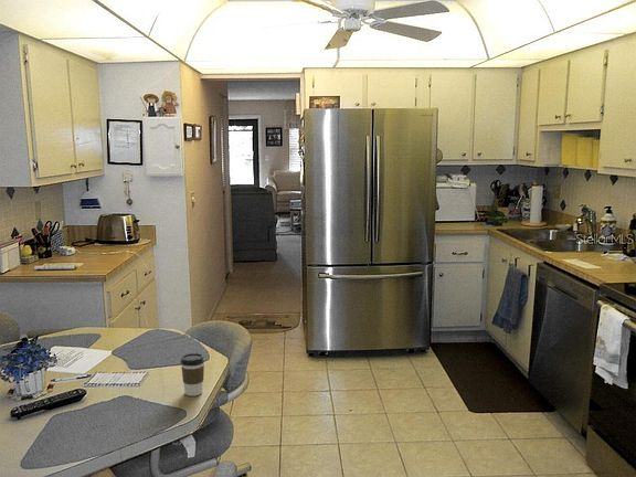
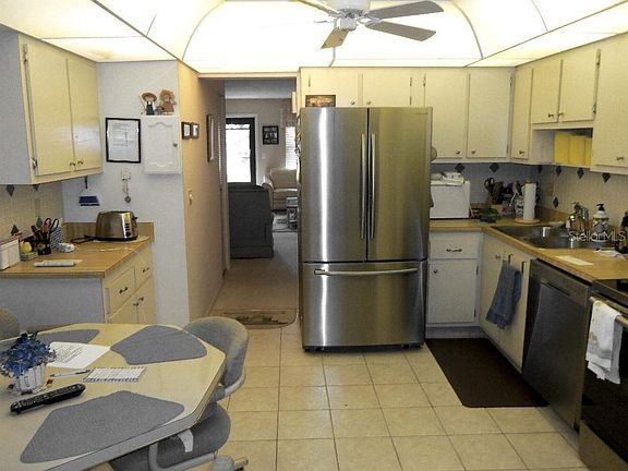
- coffee cup [180,352,205,398]
